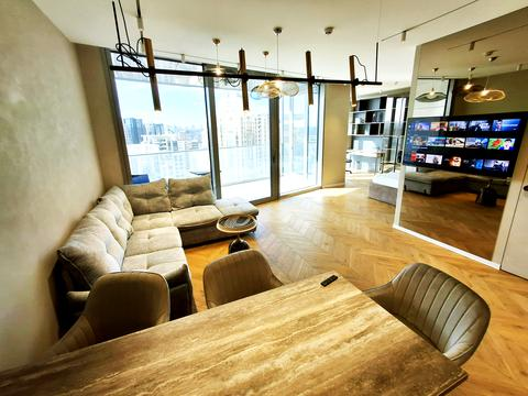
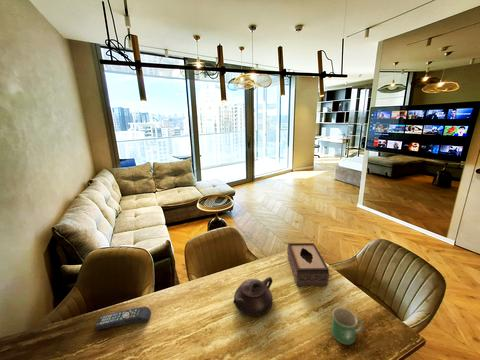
+ remote control [93,306,152,331]
+ mug [330,307,365,346]
+ teapot [232,276,274,317]
+ tissue box [286,242,330,287]
